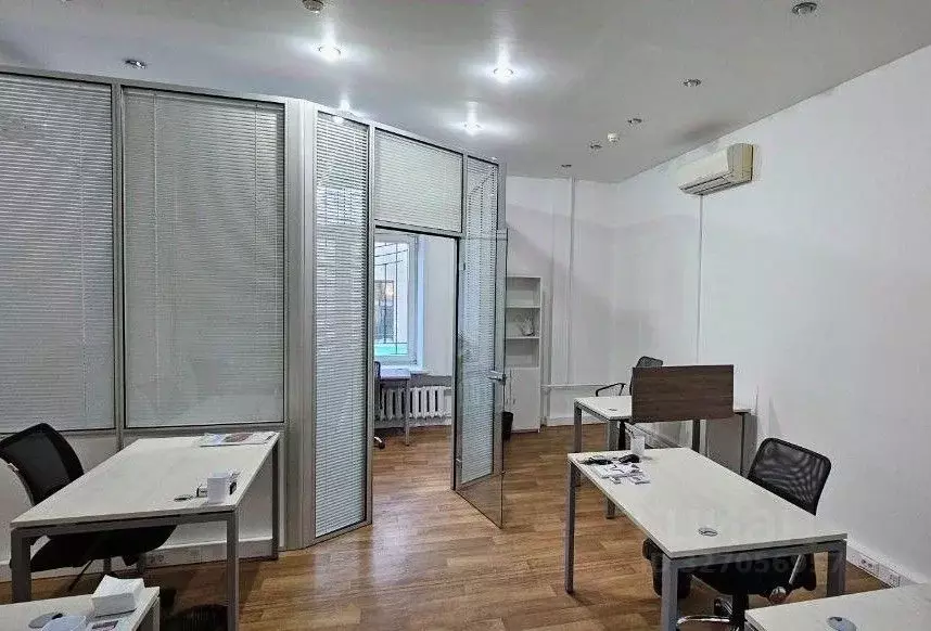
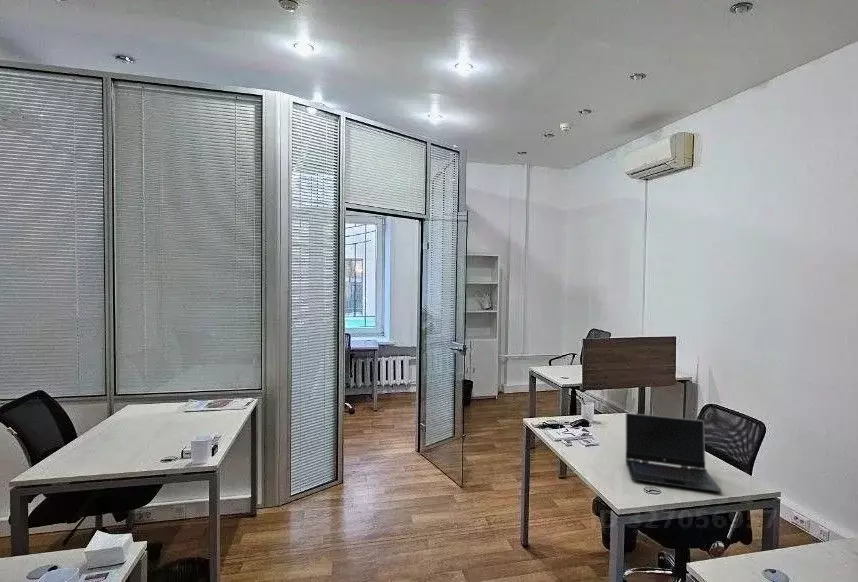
+ laptop computer [624,412,723,493]
